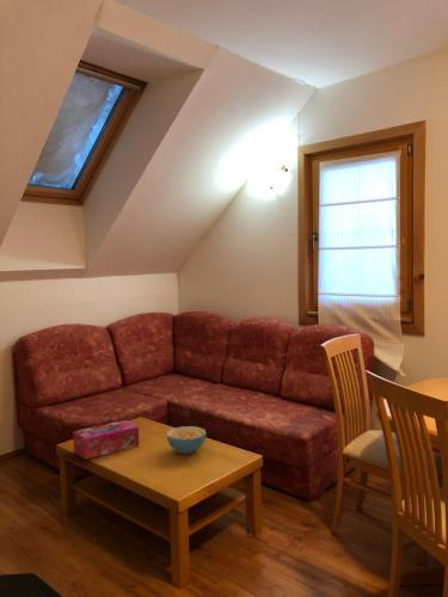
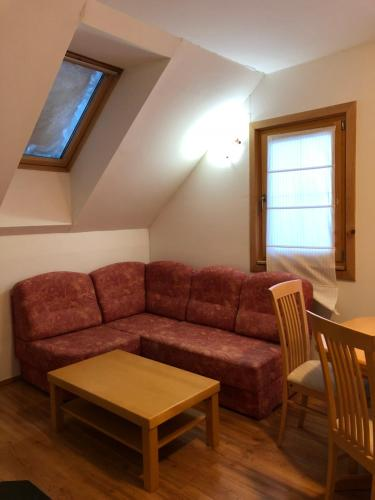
- cereal bowl [166,425,207,455]
- tissue box [72,419,140,461]
